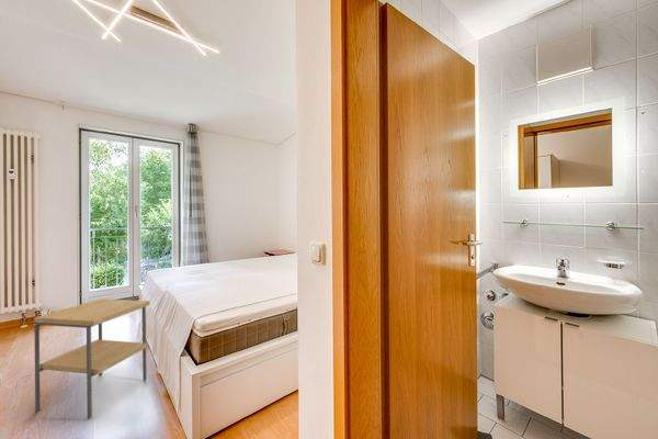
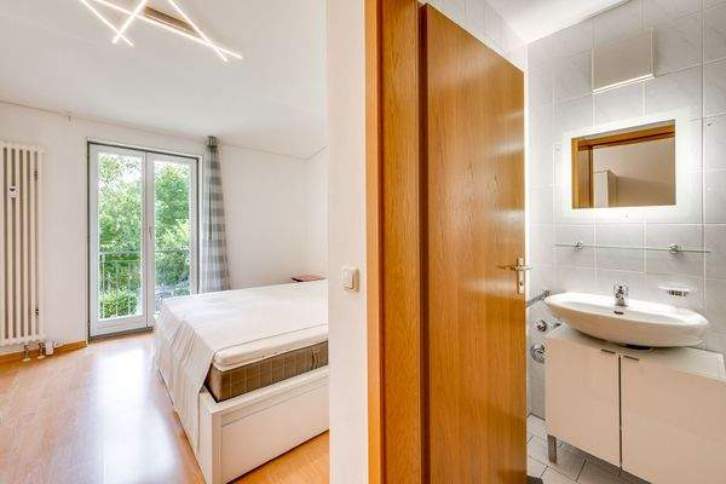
- side table [33,297,151,420]
